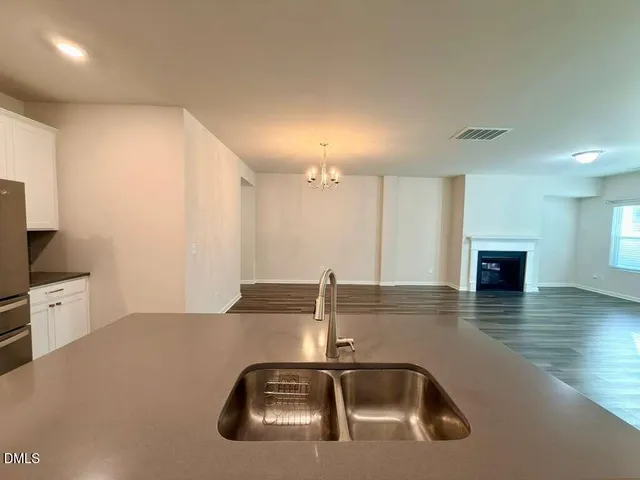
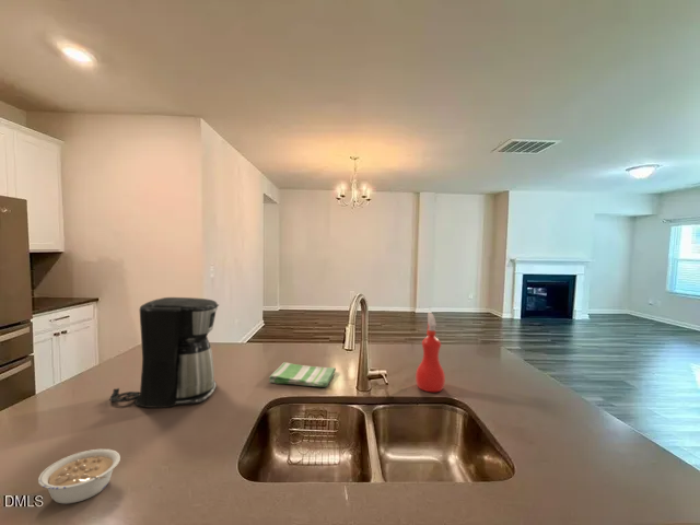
+ legume [37,448,121,505]
+ spray bottle [415,312,446,393]
+ dish towel [268,361,337,388]
+ coffee maker [109,296,220,409]
